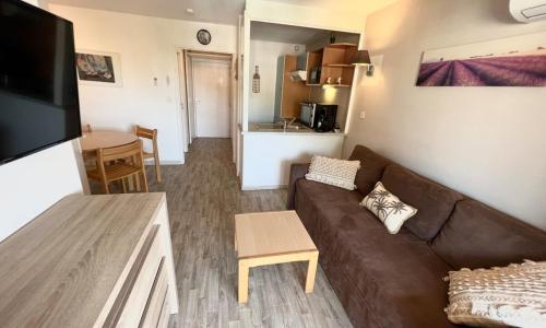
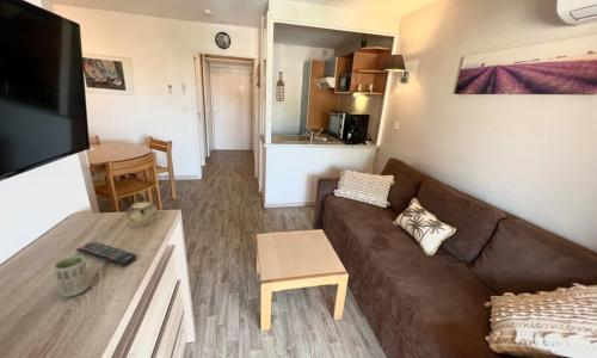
+ teapot [125,193,159,228]
+ cup [51,254,91,298]
+ remote control [75,241,139,267]
